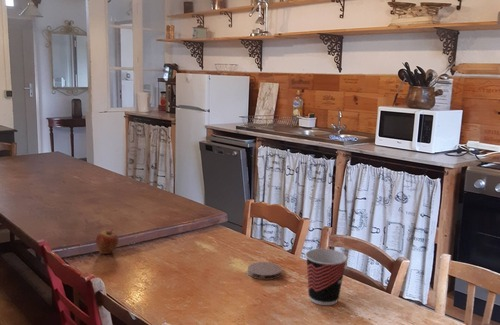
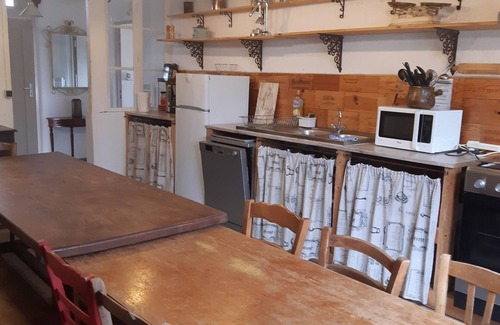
- coaster [247,261,283,281]
- cup [304,248,348,306]
- fruit [95,229,119,255]
